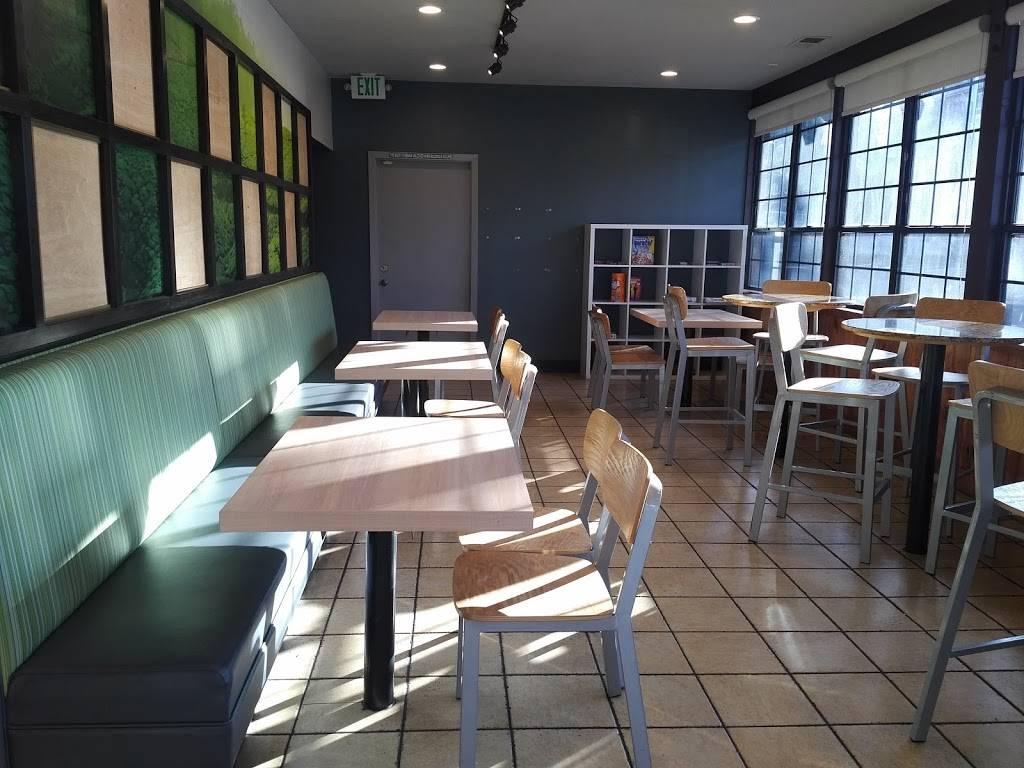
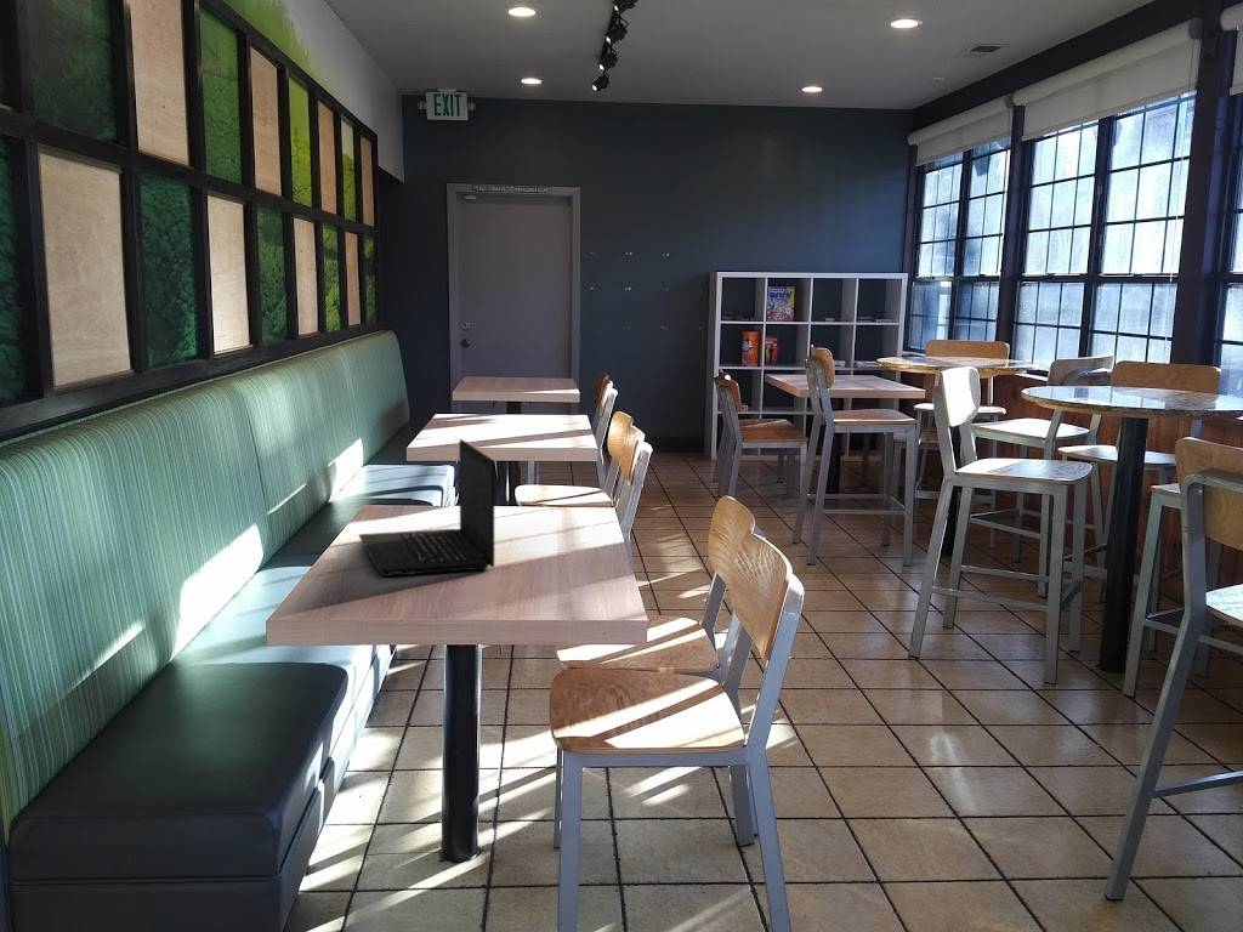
+ laptop [357,438,495,578]
